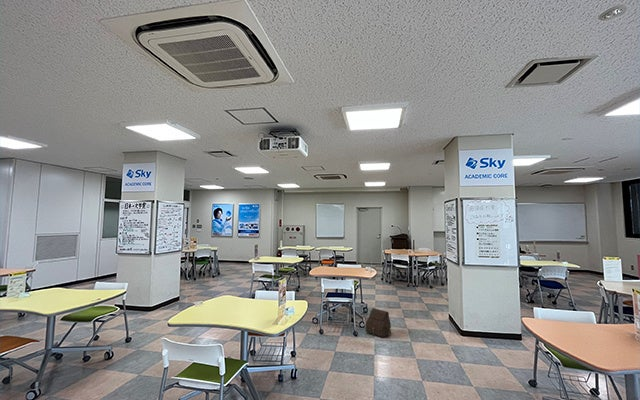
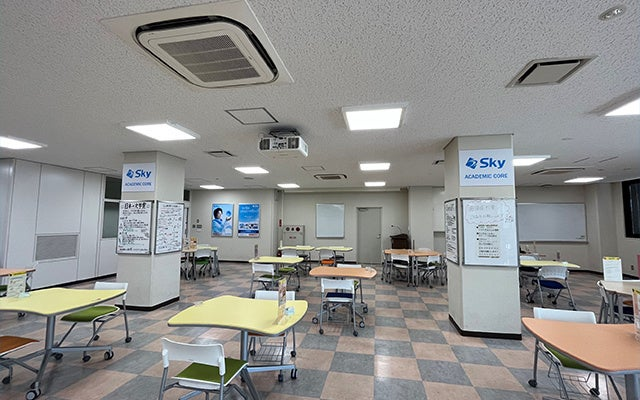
- satchel [364,307,392,338]
